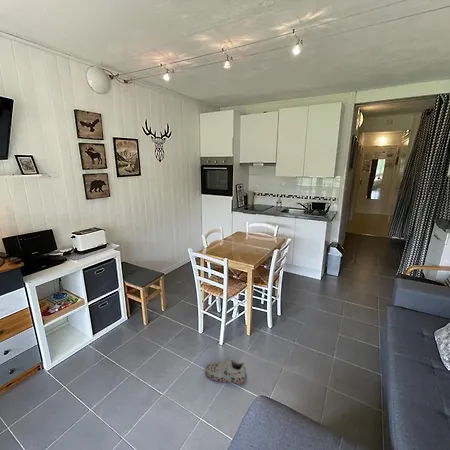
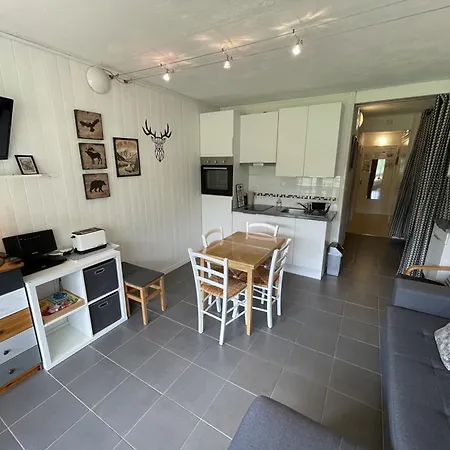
- shoe [204,358,248,385]
